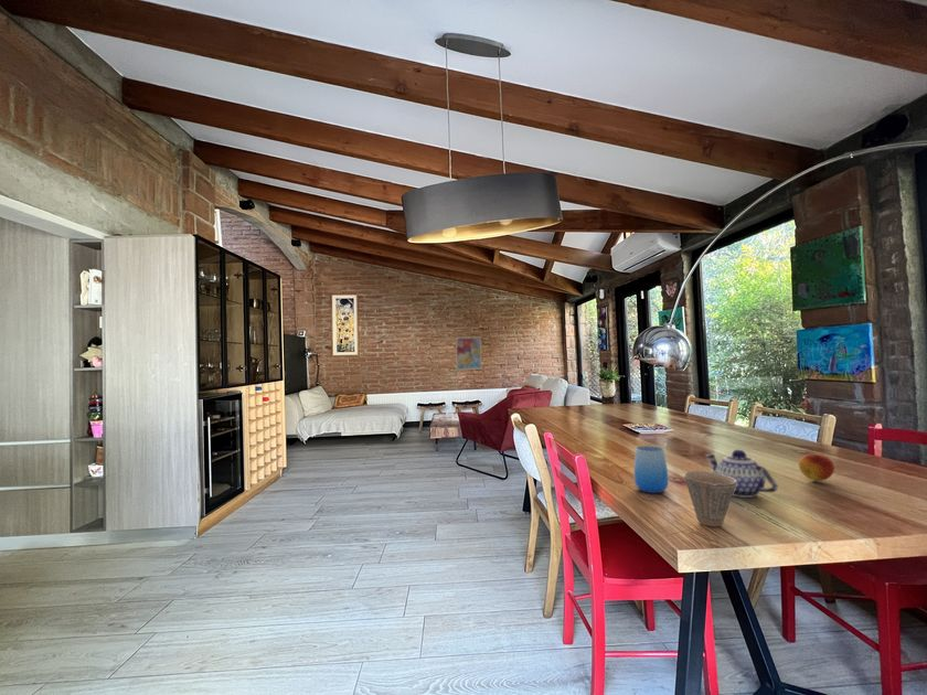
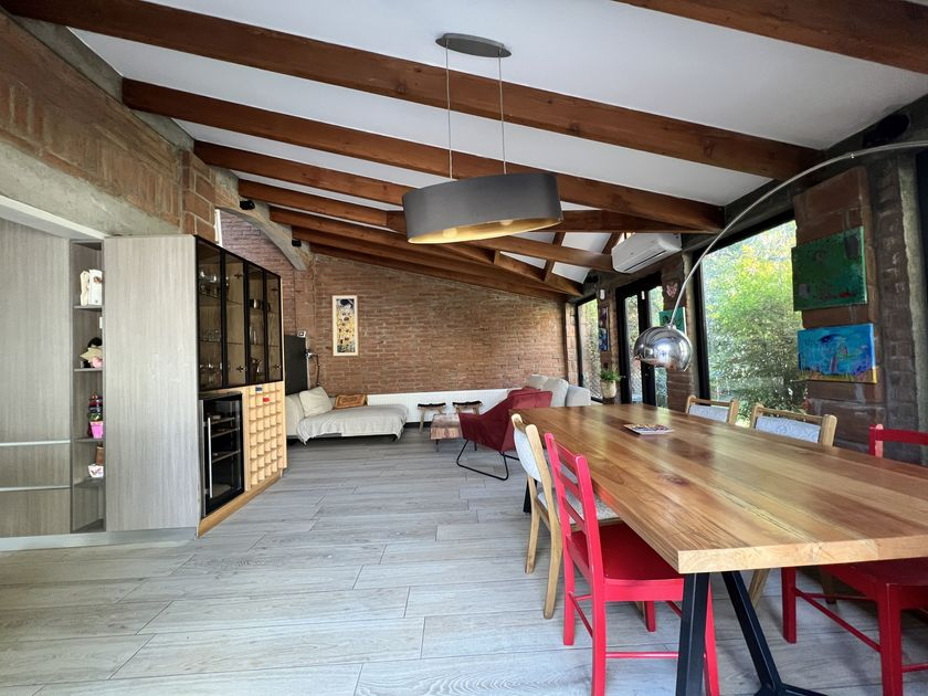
- cup [633,445,670,494]
- teapot [704,449,779,499]
- cup [683,470,736,527]
- fruit [798,452,835,482]
- wall art [455,336,482,371]
